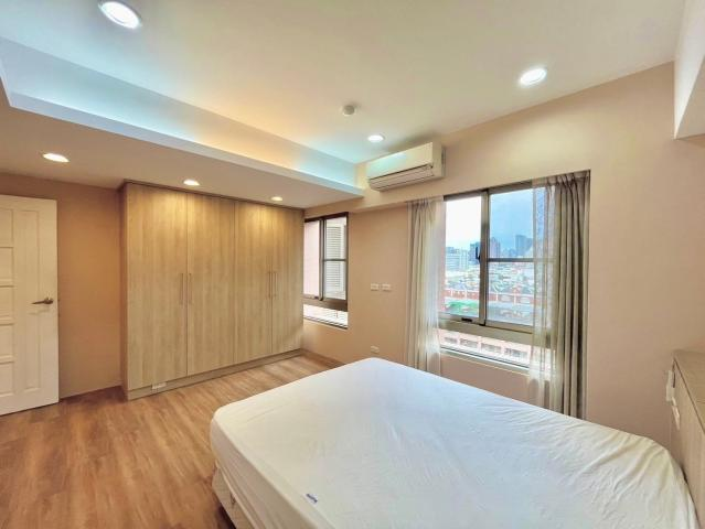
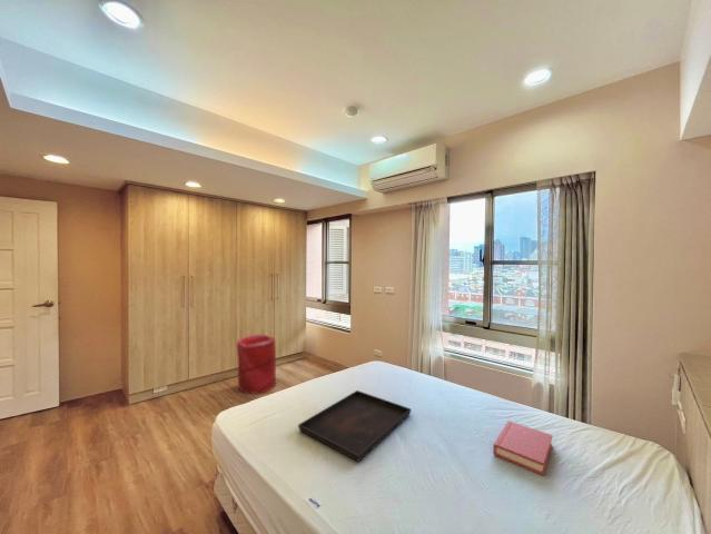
+ hardback book [492,419,553,476]
+ laundry hamper [236,333,277,395]
+ serving tray [297,389,412,463]
